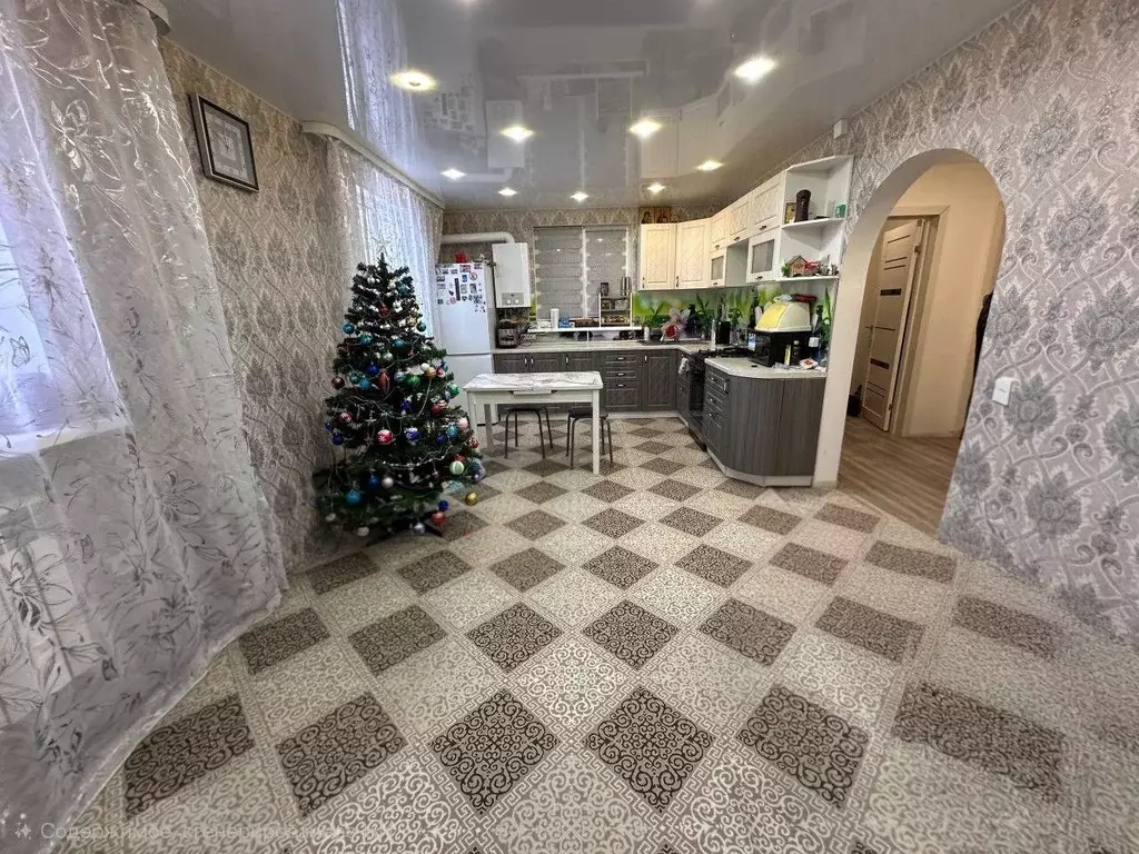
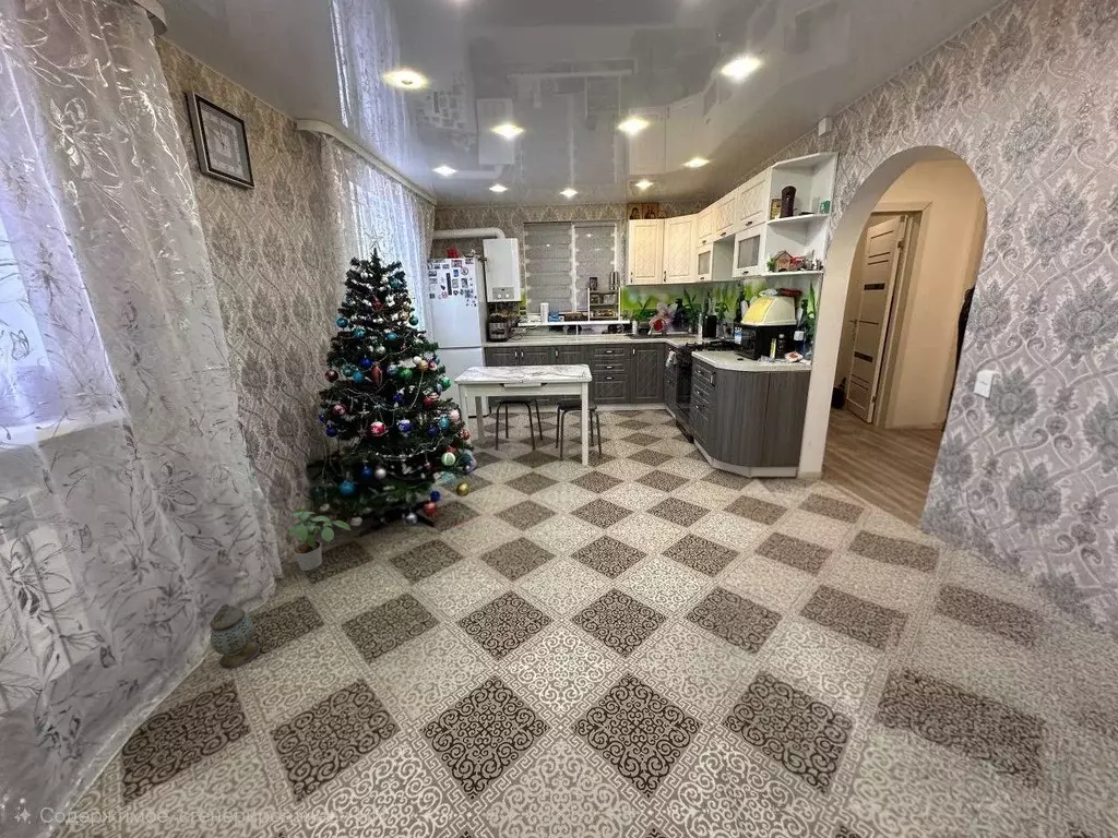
+ potted plant [288,507,353,572]
+ lantern [209,603,261,670]
